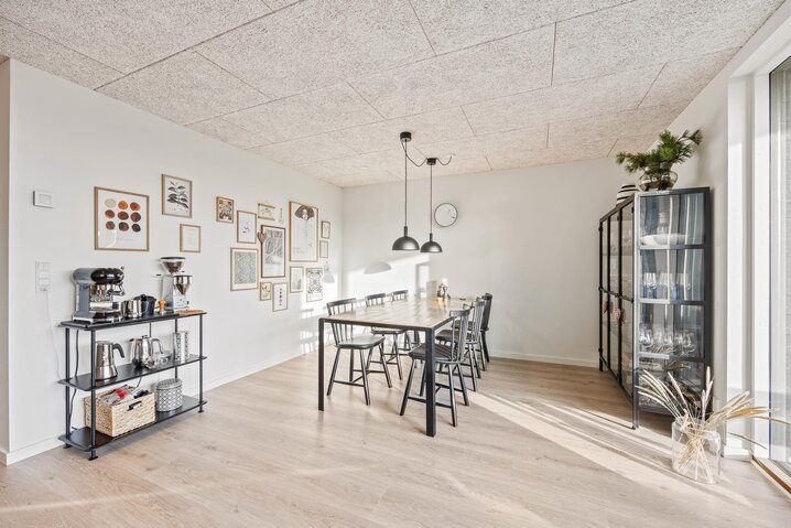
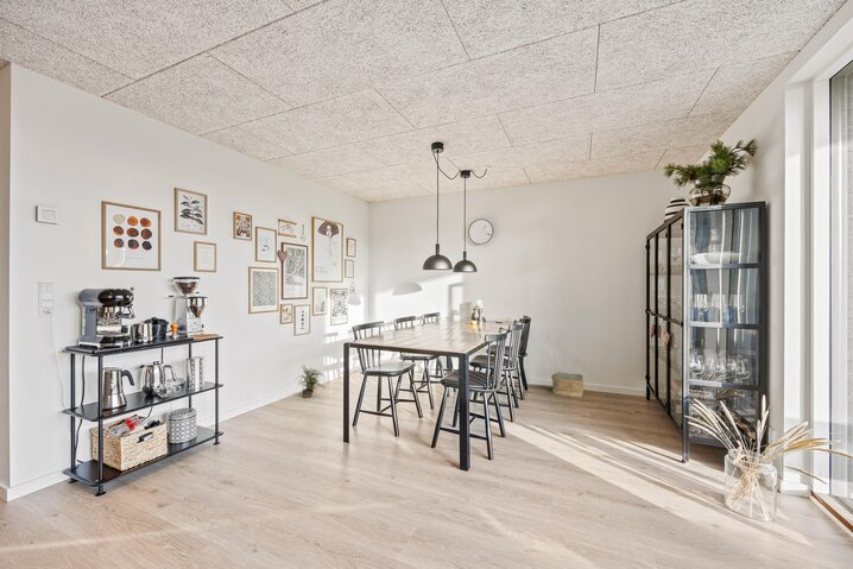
+ potted plant [295,365,326,399]
+ woven basket [550,372,585,398]
